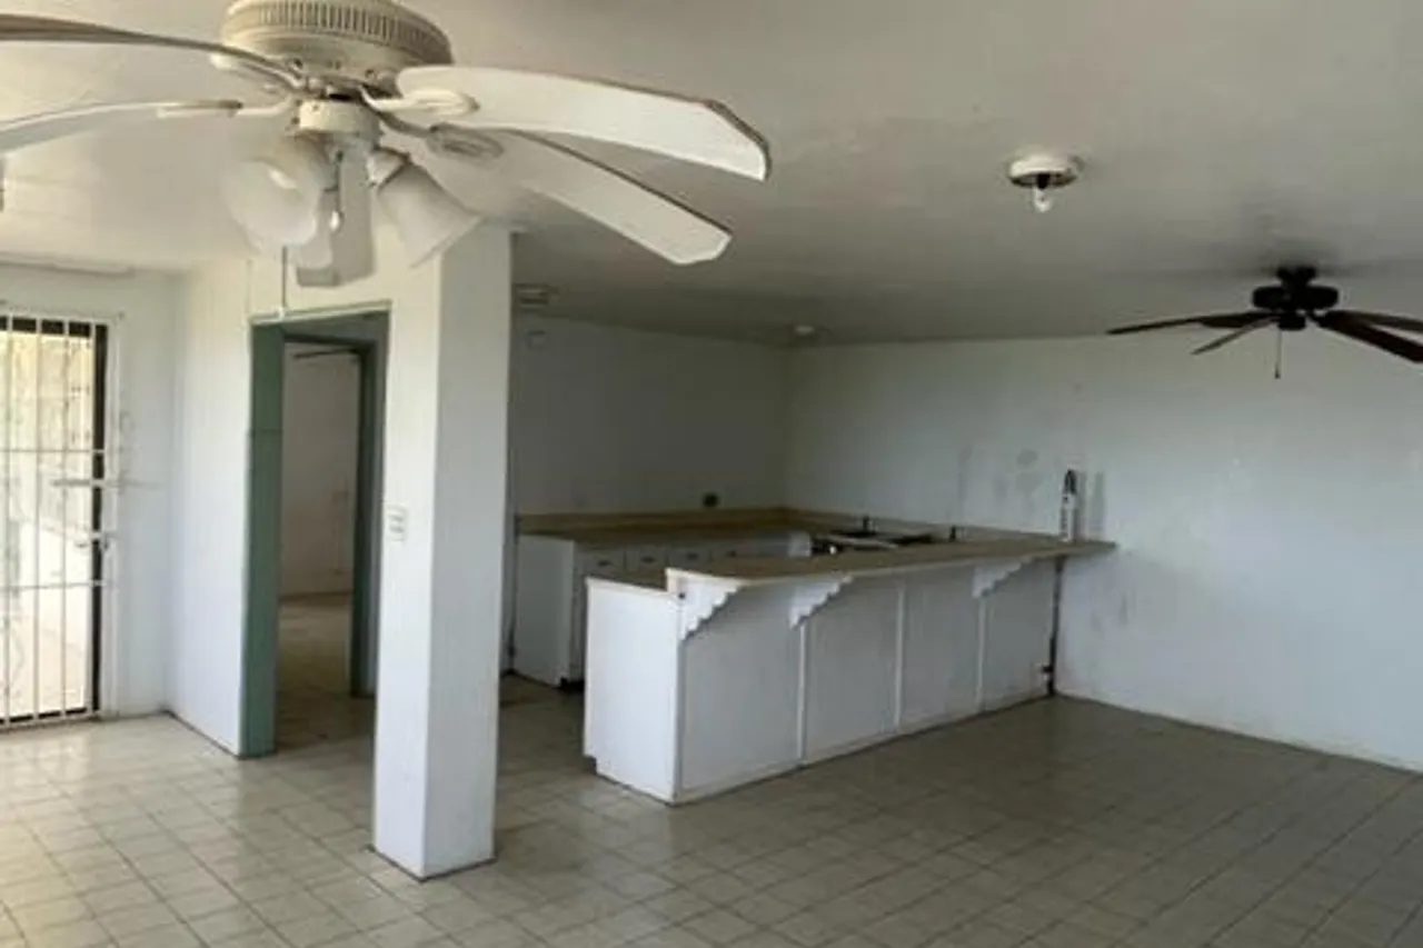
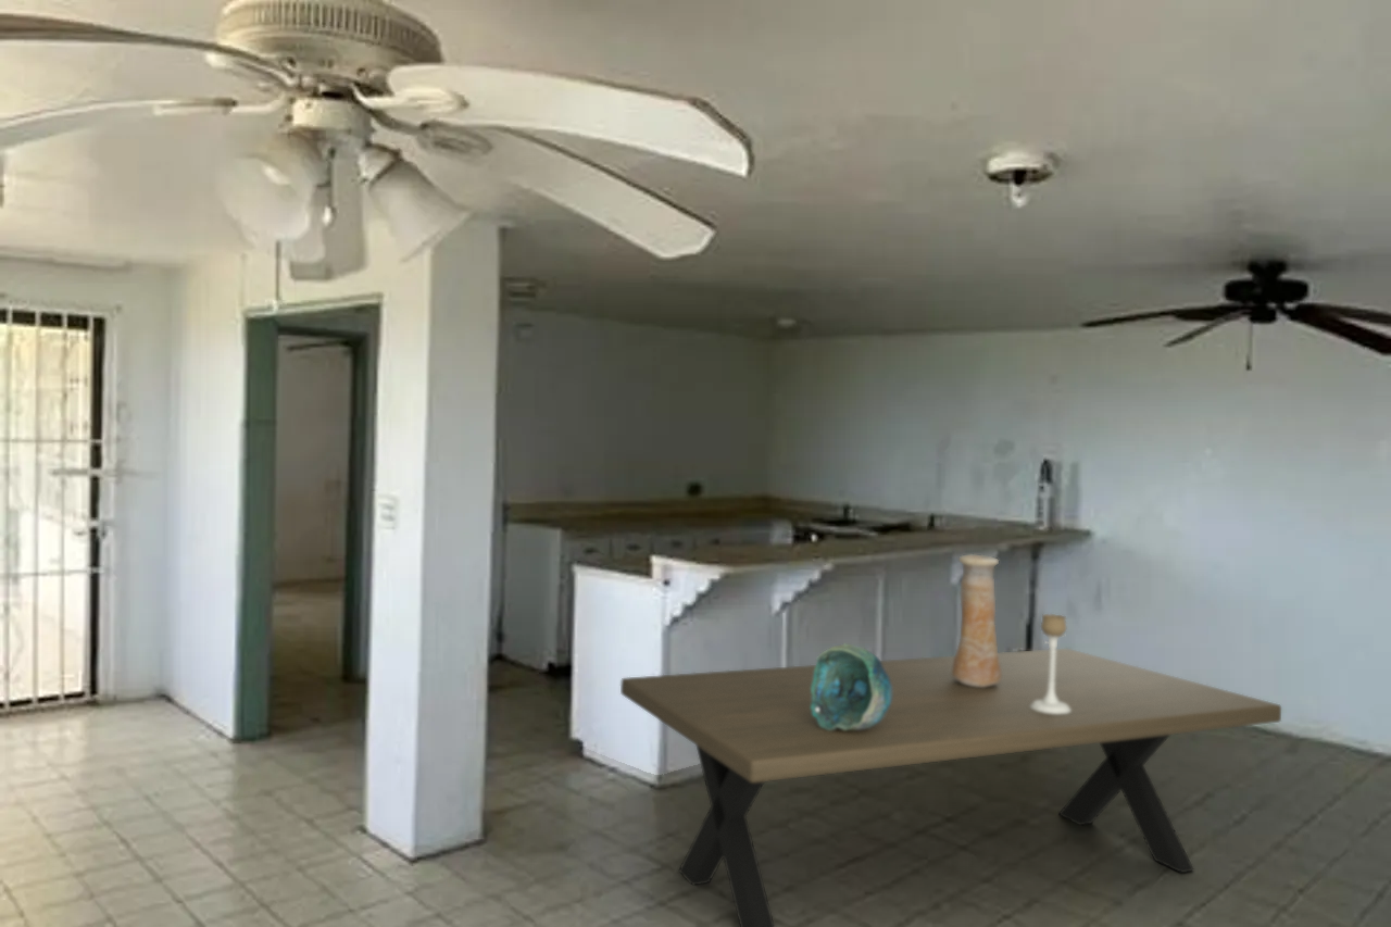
+ decorative bowl [811,643,892,730]
+ vase [952,554,1001,687]
+ dining table [619,648,1282,927]
+ candle holder [1030,613,1070,714]
